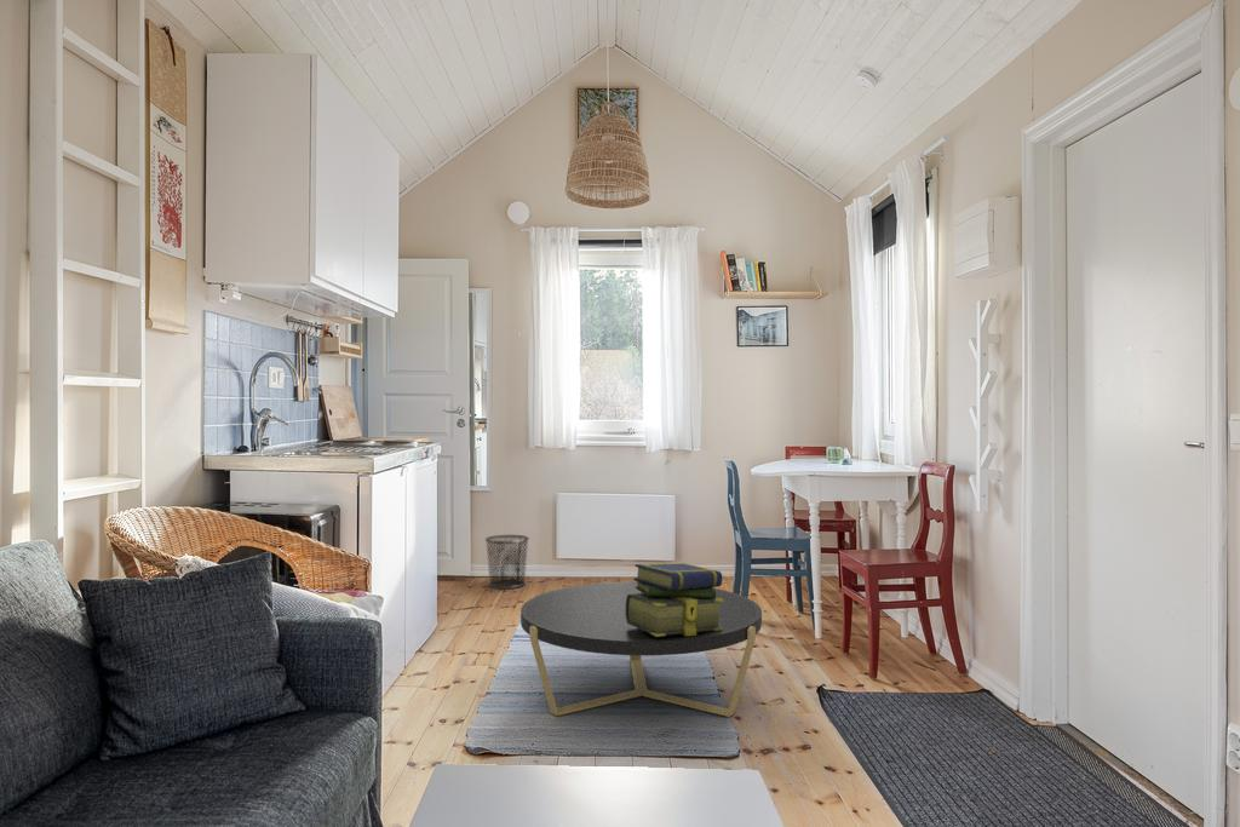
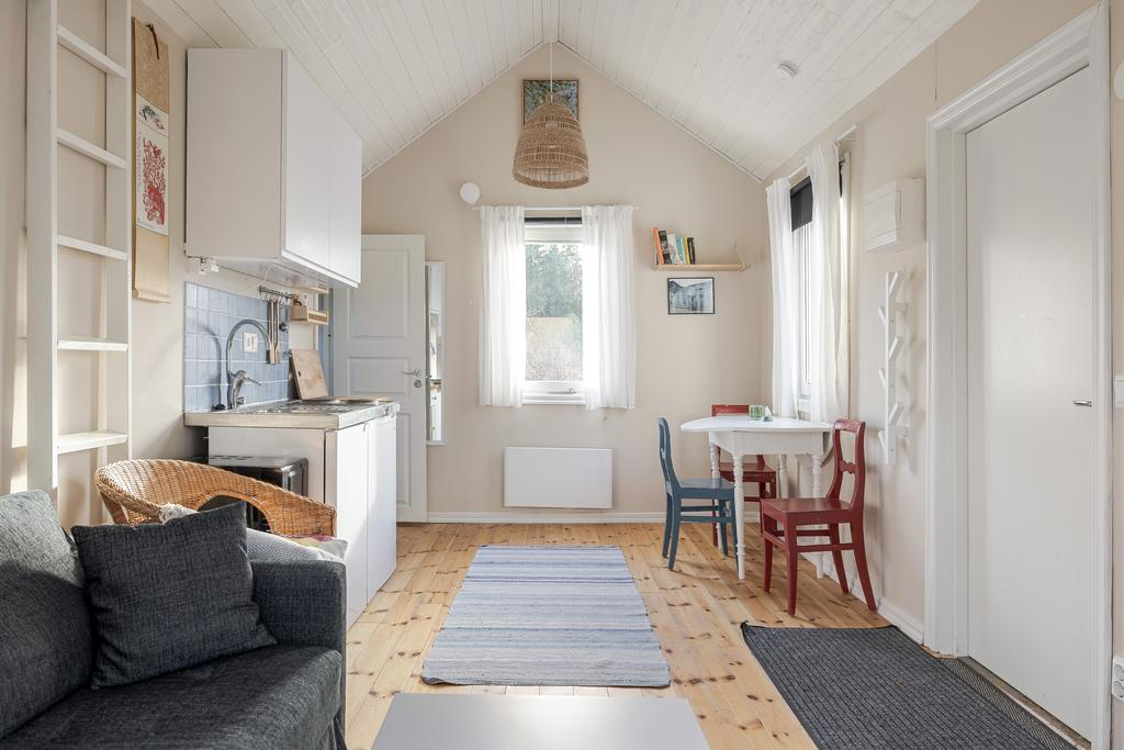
- coffee table [519,580,763,718]
- waste bin [484,534,530,590]
- stack of books [626,562,723,637]
